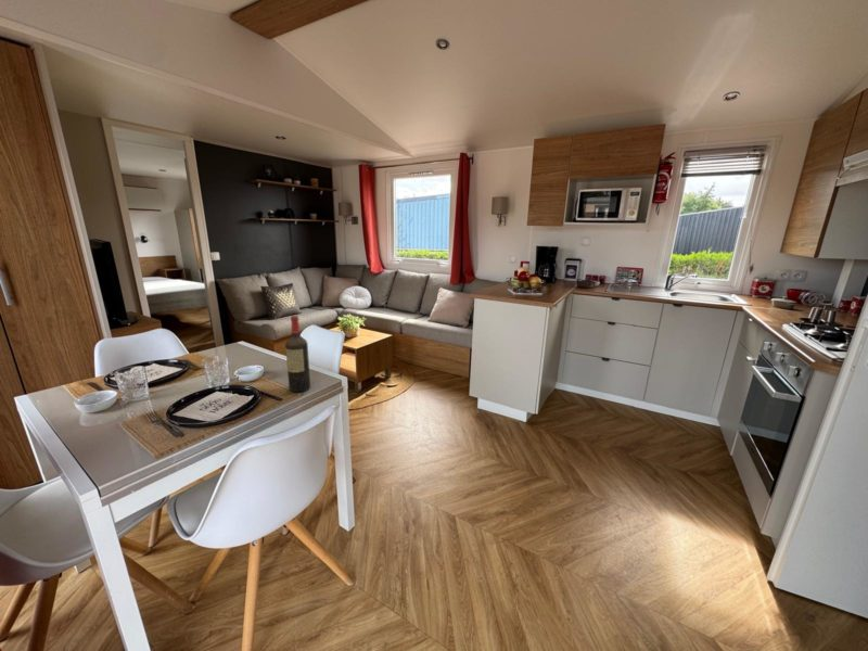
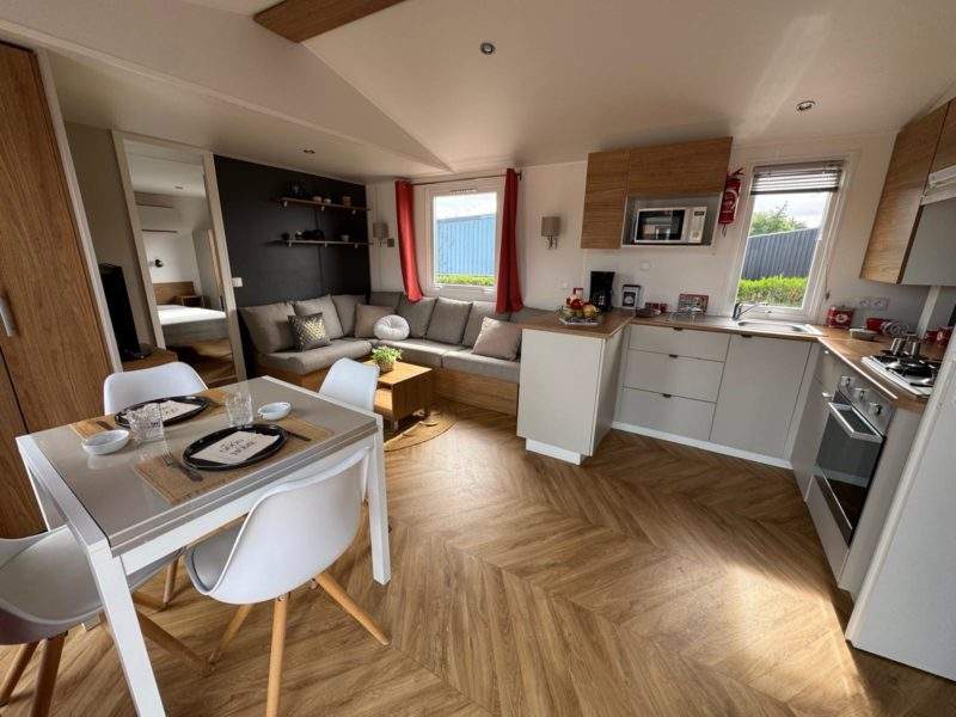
- wine bottle [284,315,311,393]
